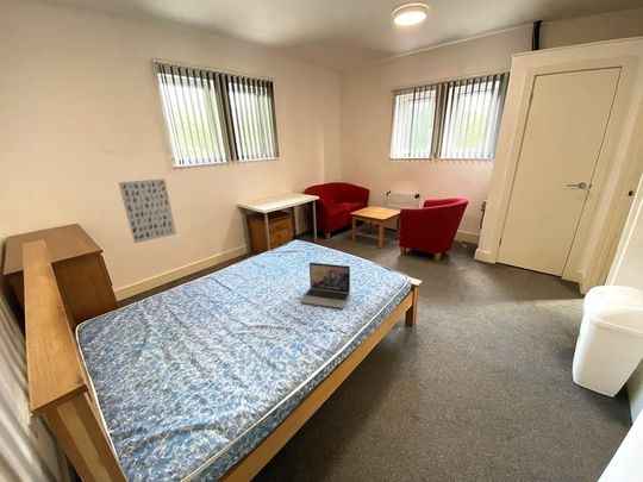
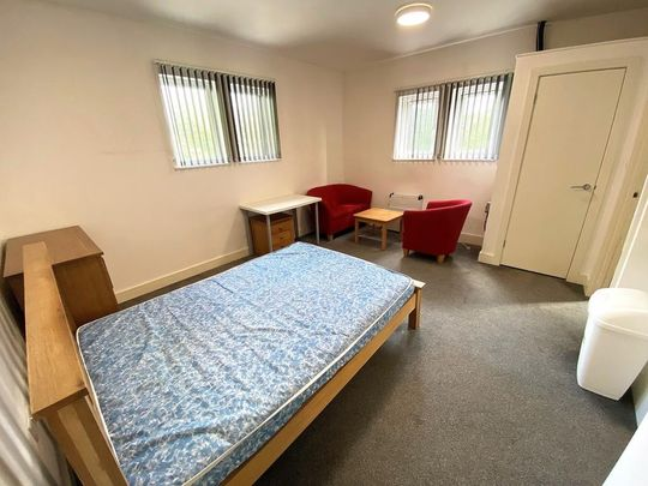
- wall art [117,177,177,244]
- laptop [299,262,351,309]
